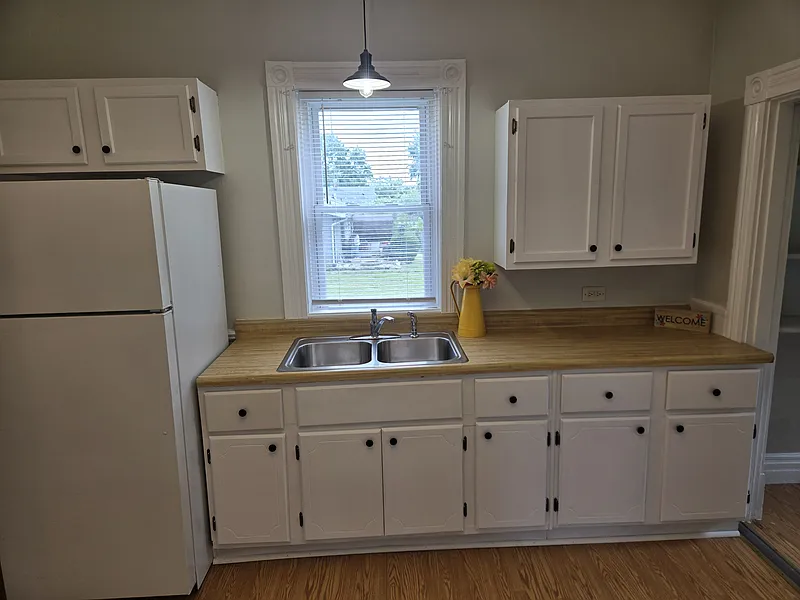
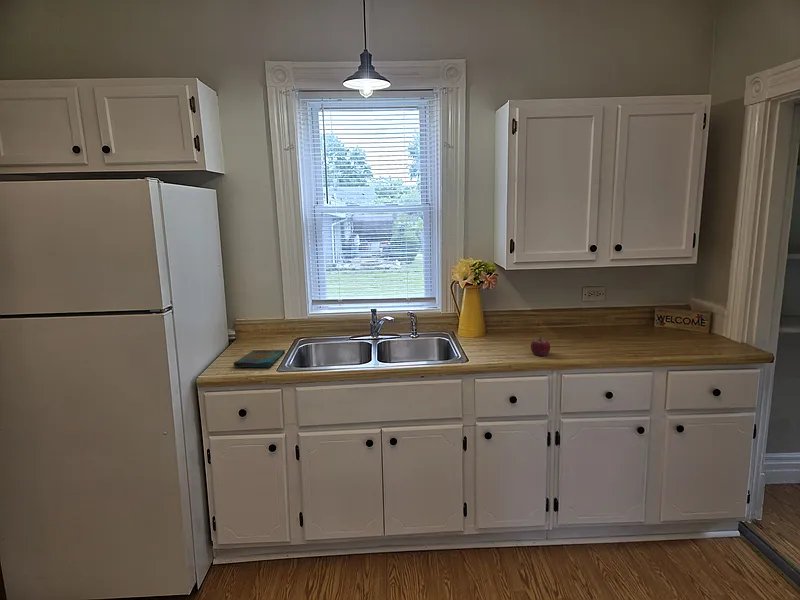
+ fruit [530,336,551,357]
+ dish towel [232,349,286,368]
